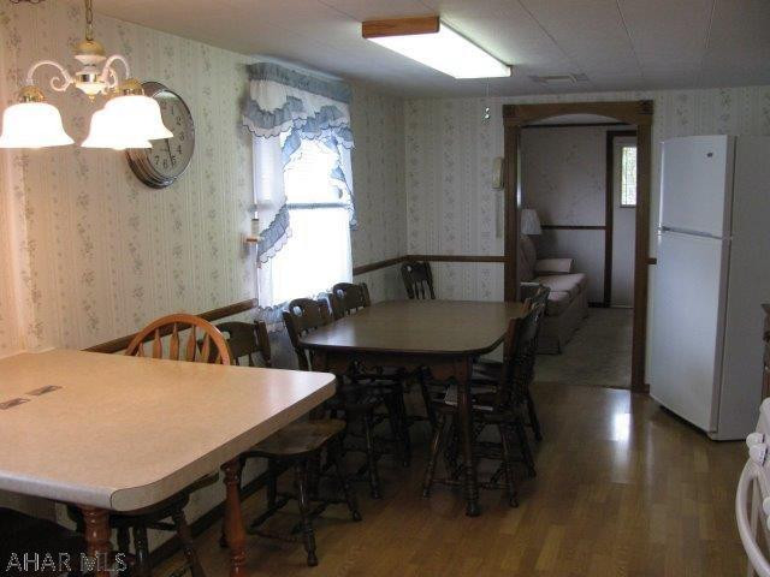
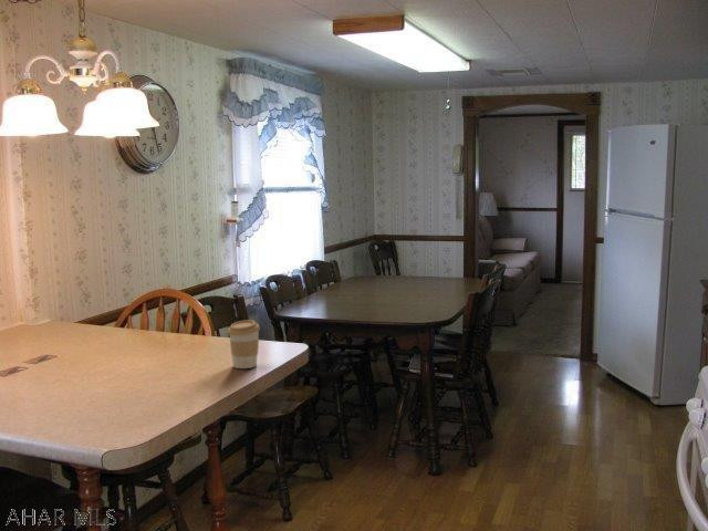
+ coffee cup [227,320,261,369]
